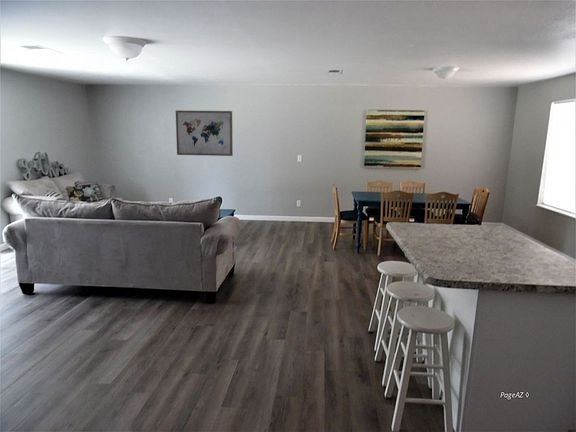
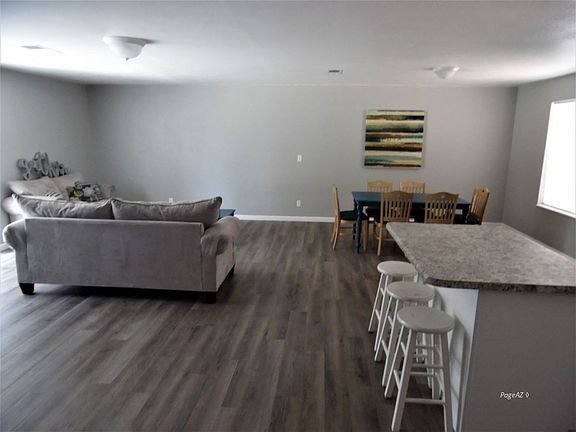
- wall art [175,109,234,157]
